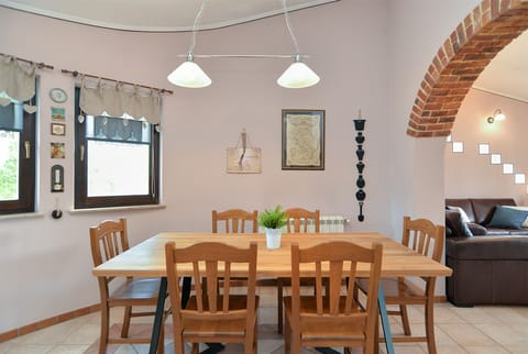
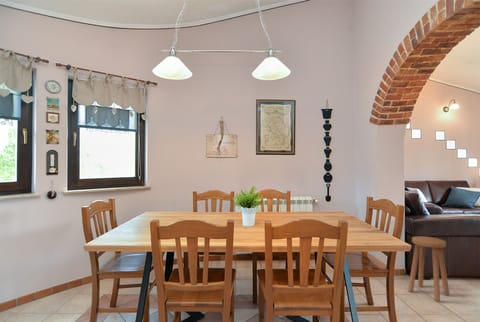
+ stool [407,235,450,302]
